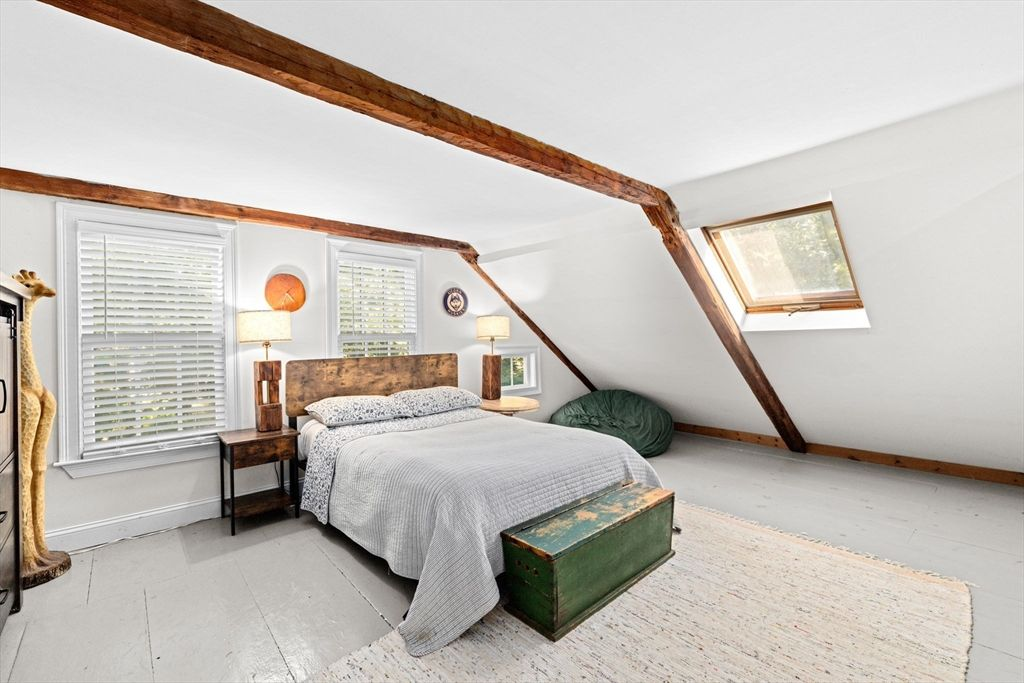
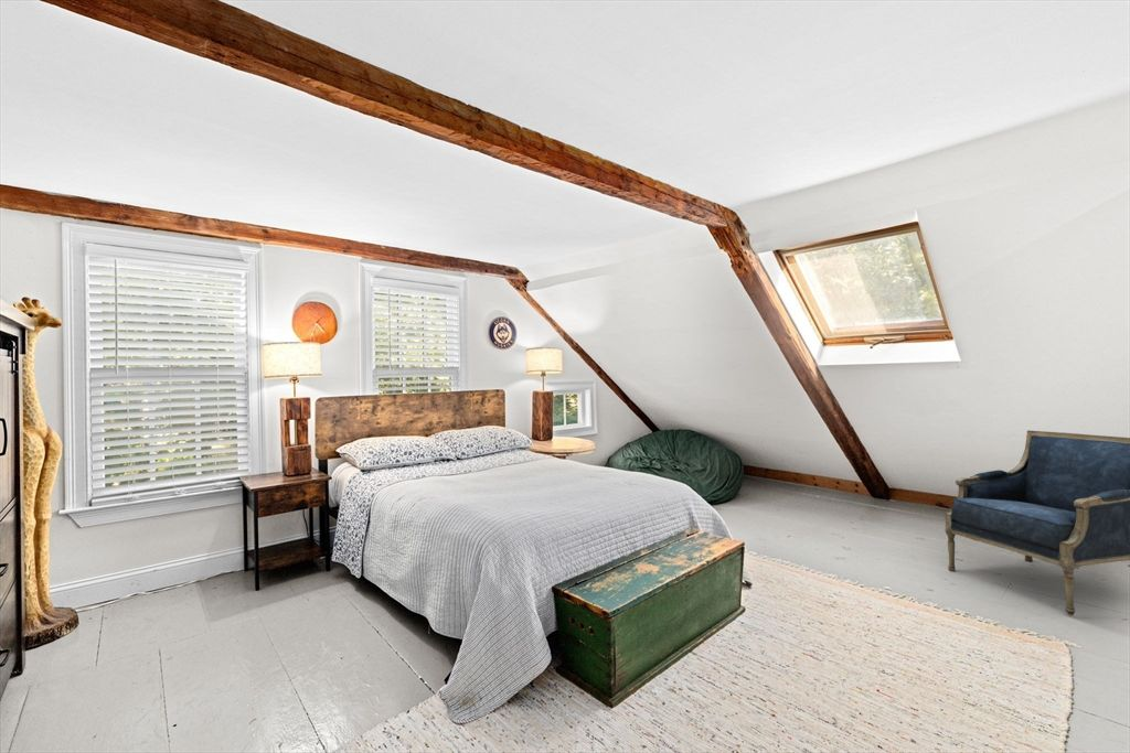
+ armchair [945,430,1130,616]
